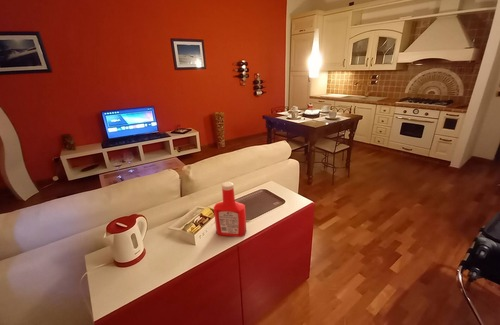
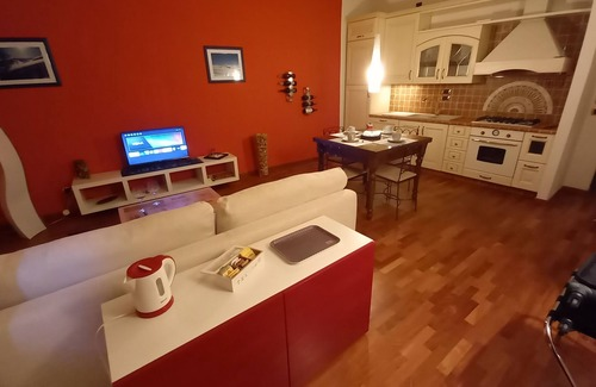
- soap bottle [213,181,247,238]
